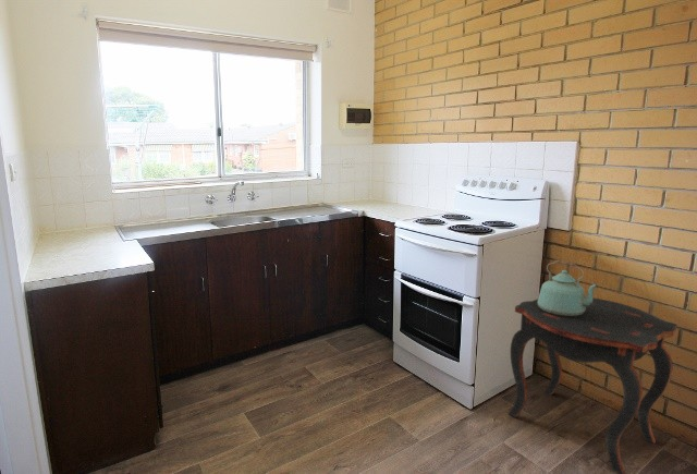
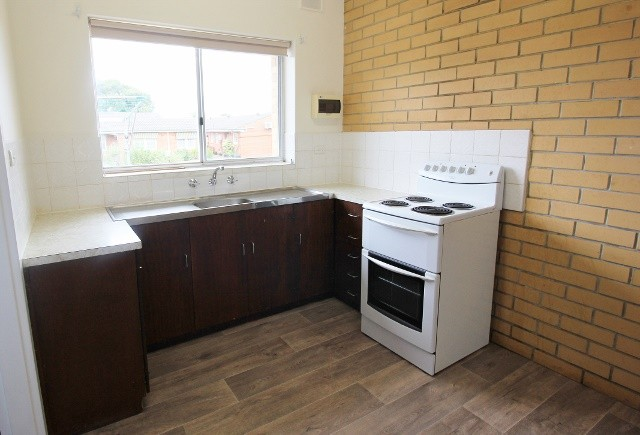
- side table [508,296,678,474]
- kettle [537,258,598,316]
